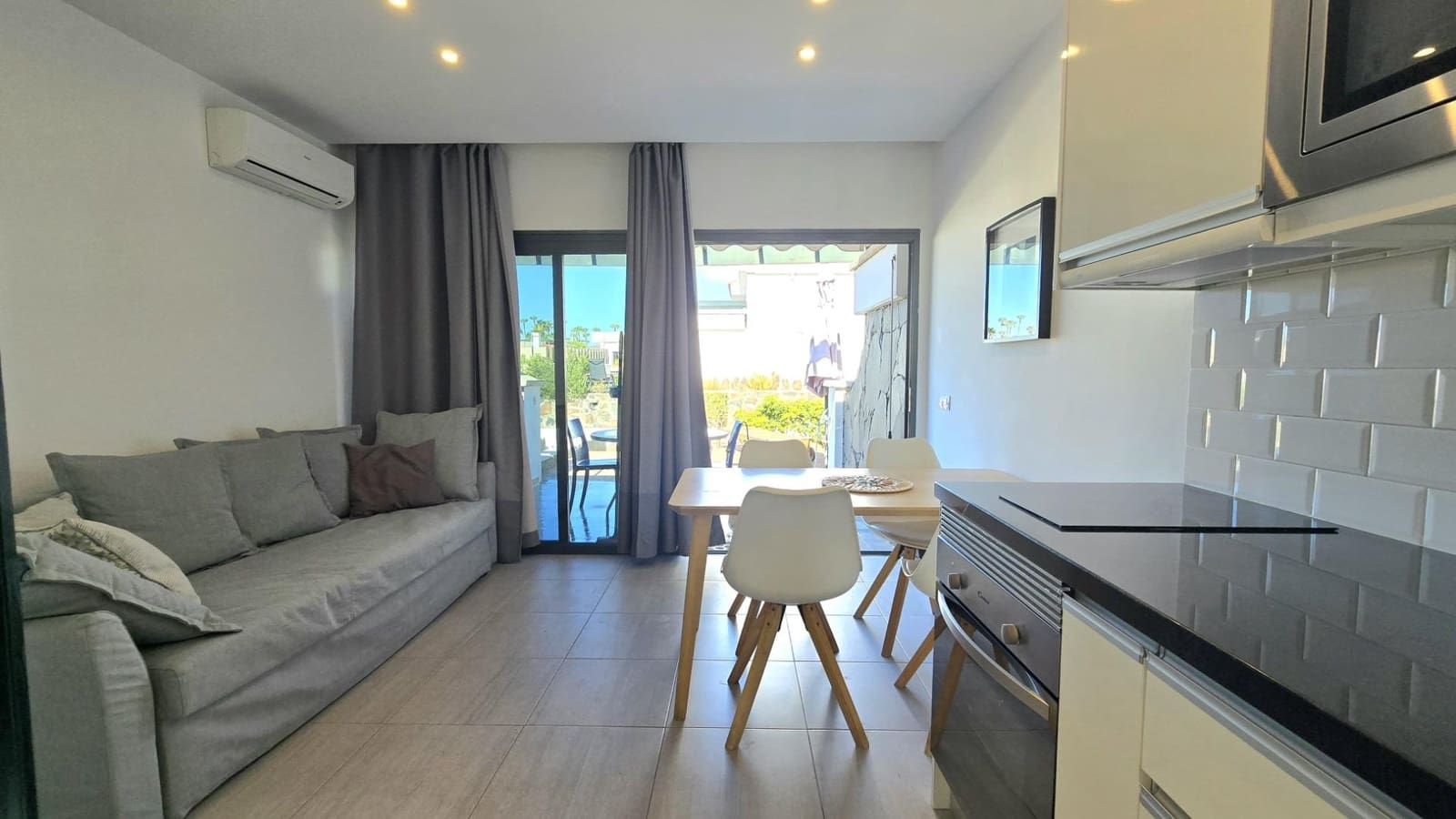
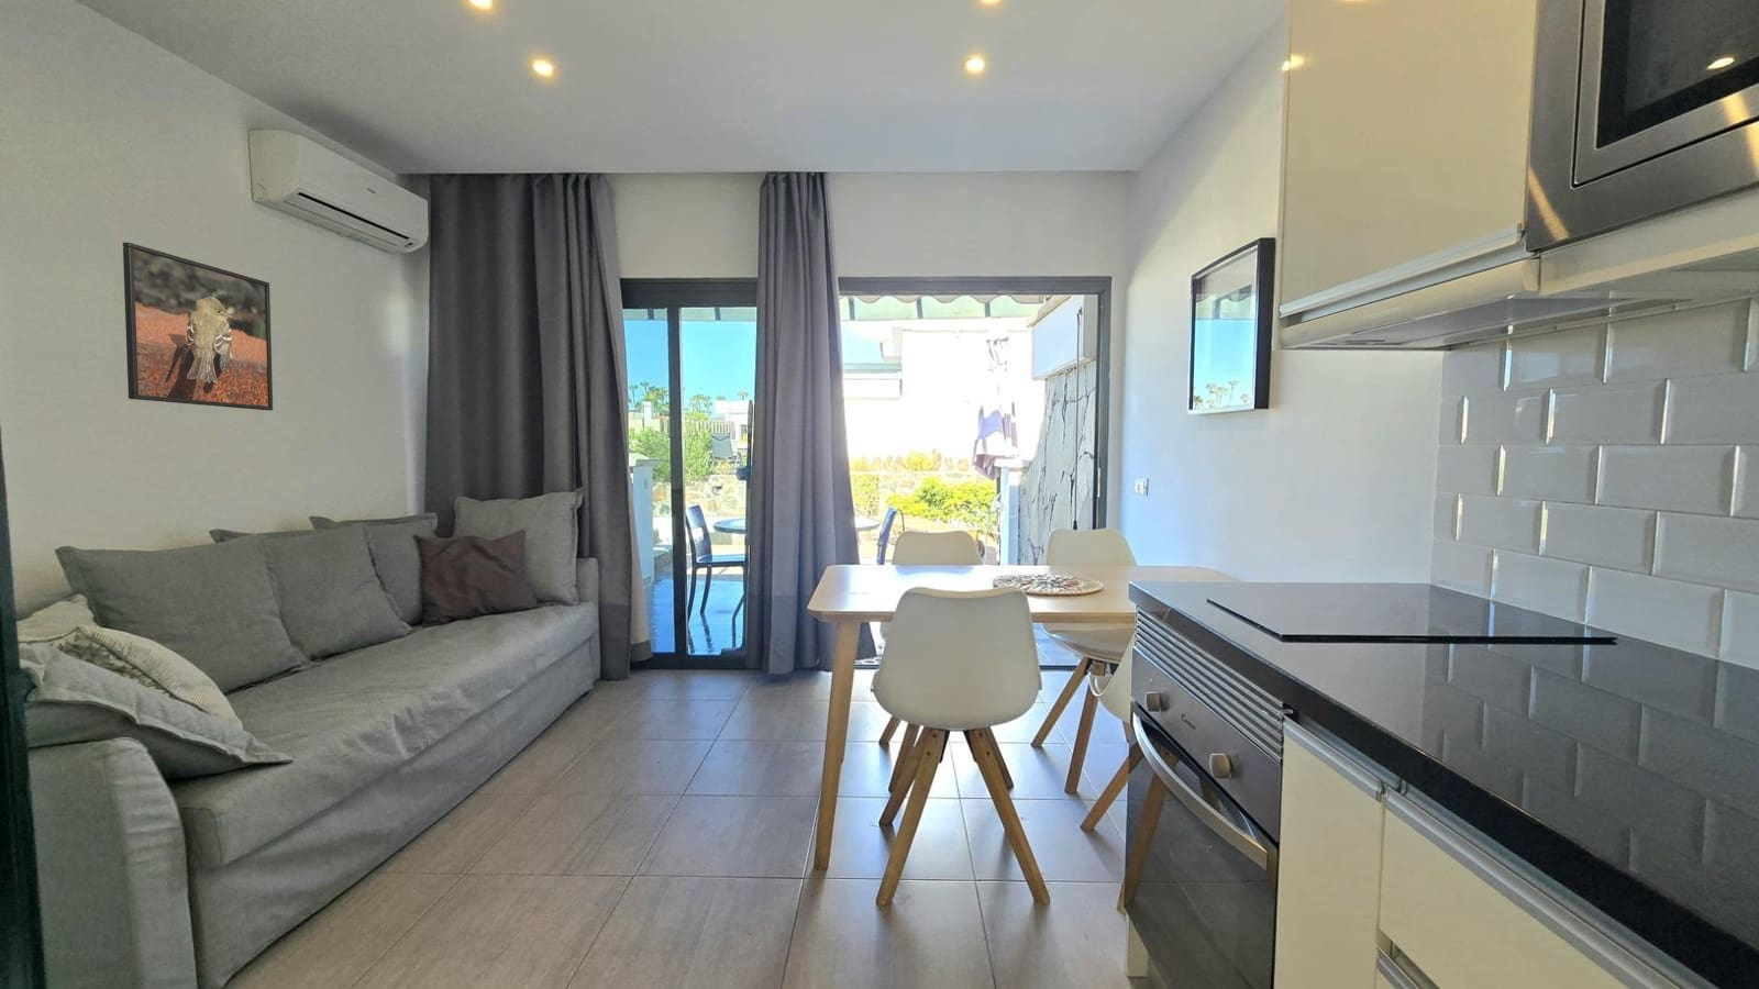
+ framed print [122,242,274,412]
